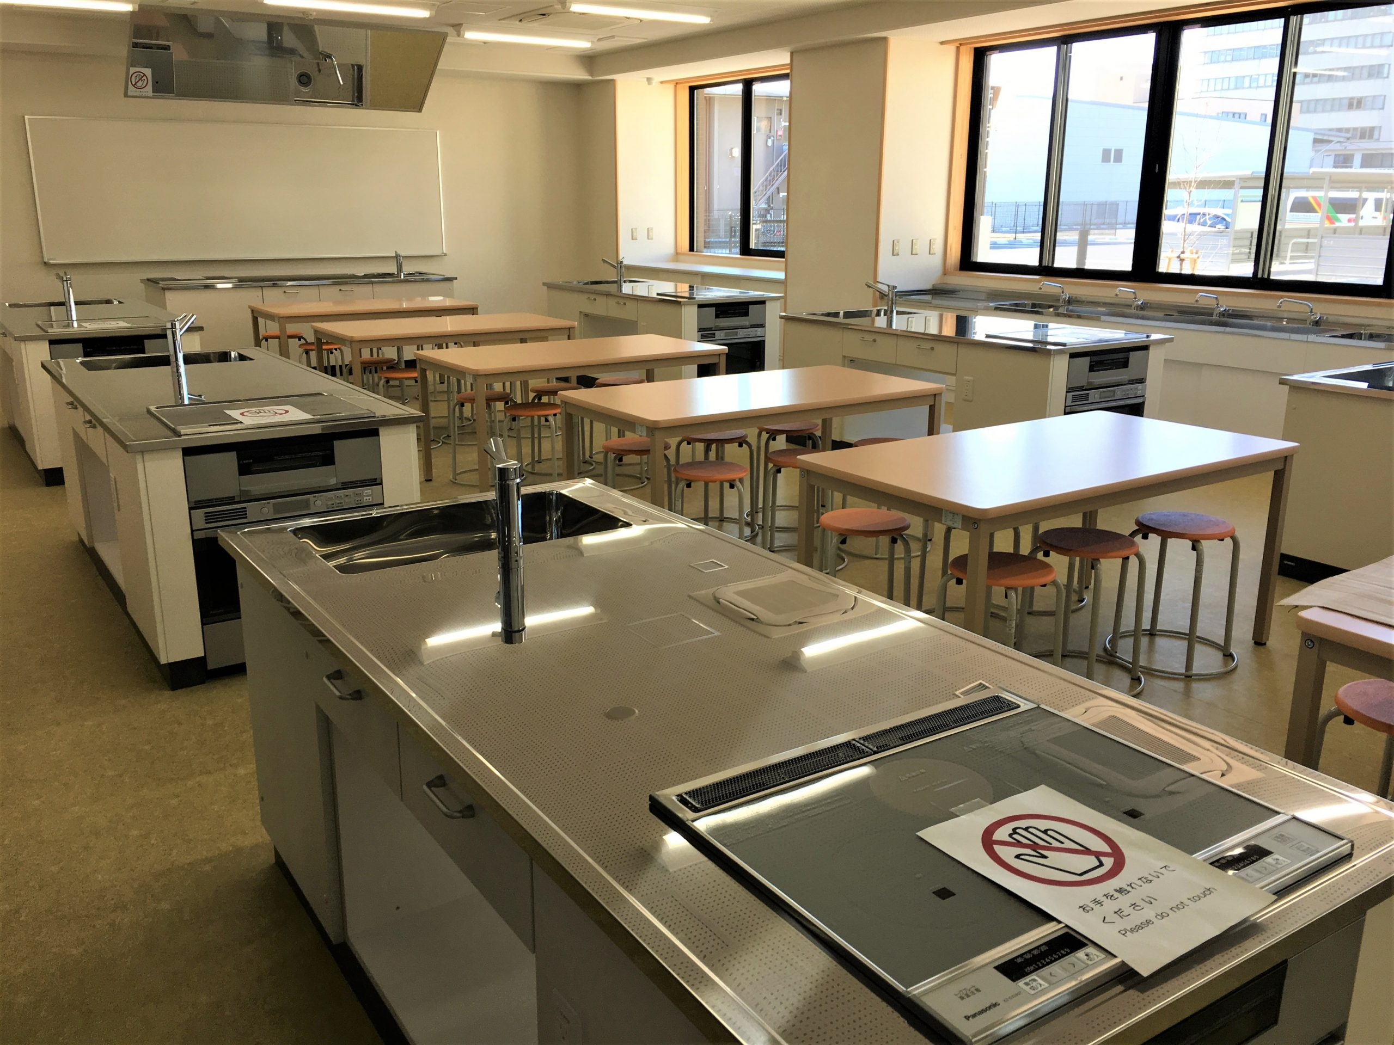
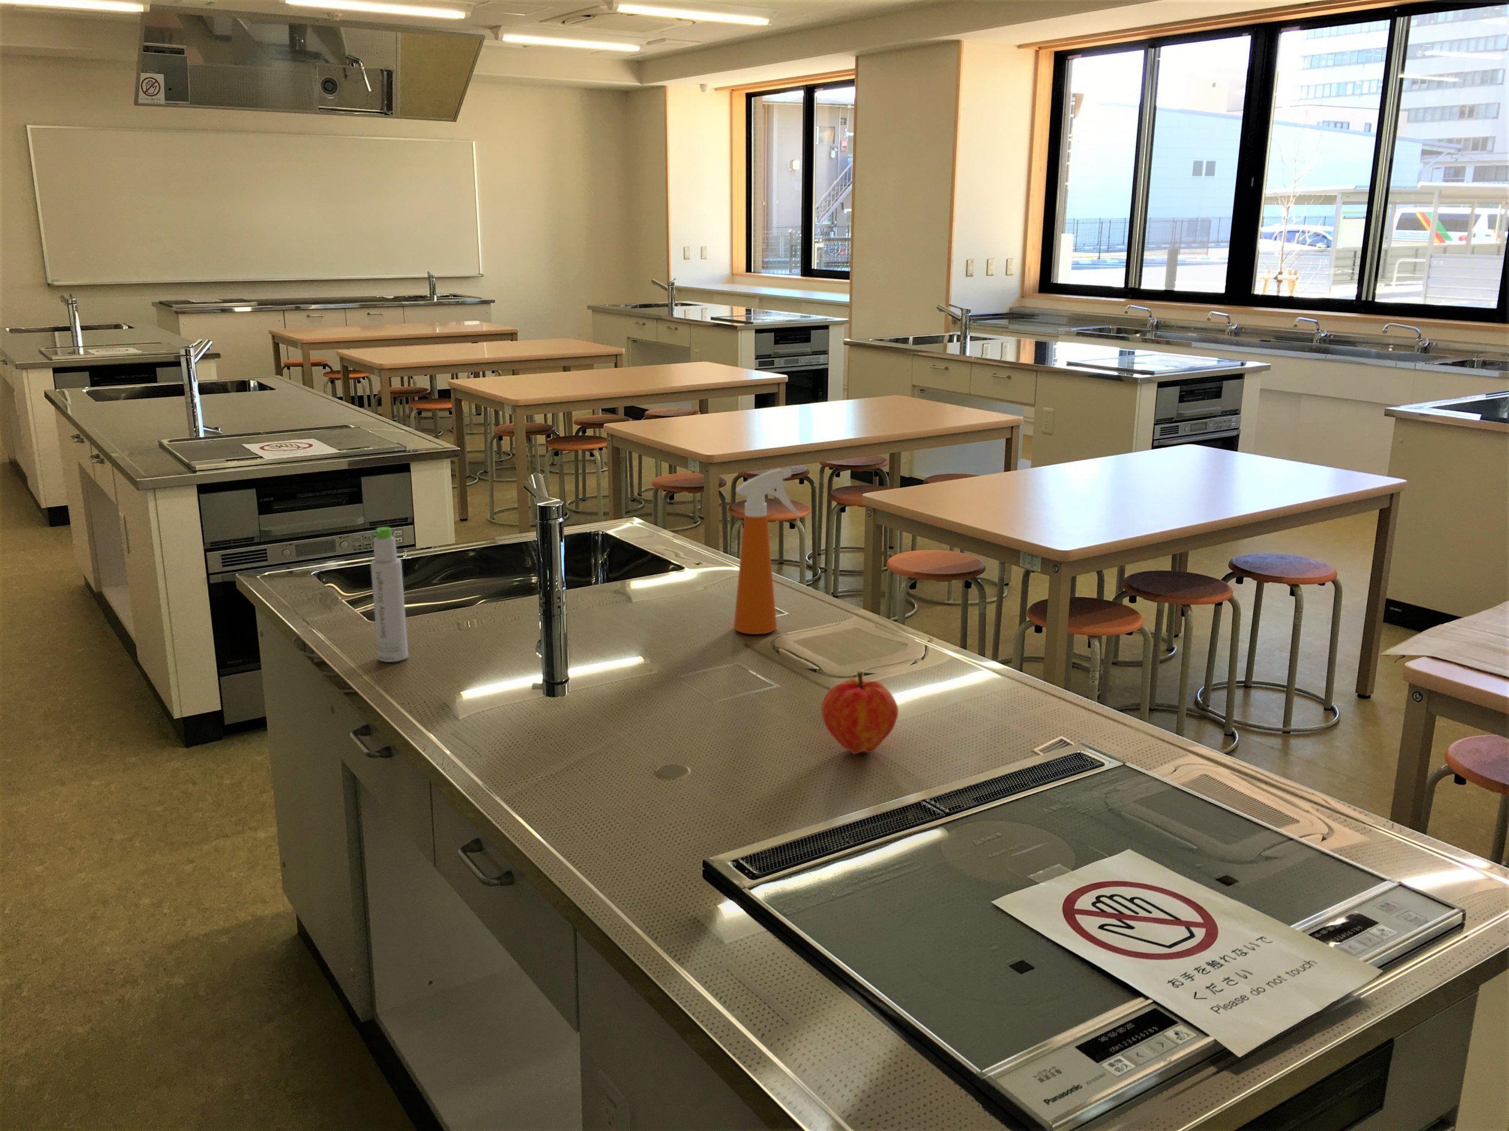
+ fruit [821,670,899,754]
+ bottle [371,526,409,663]
+ spray bottle [733,468,802,636]
